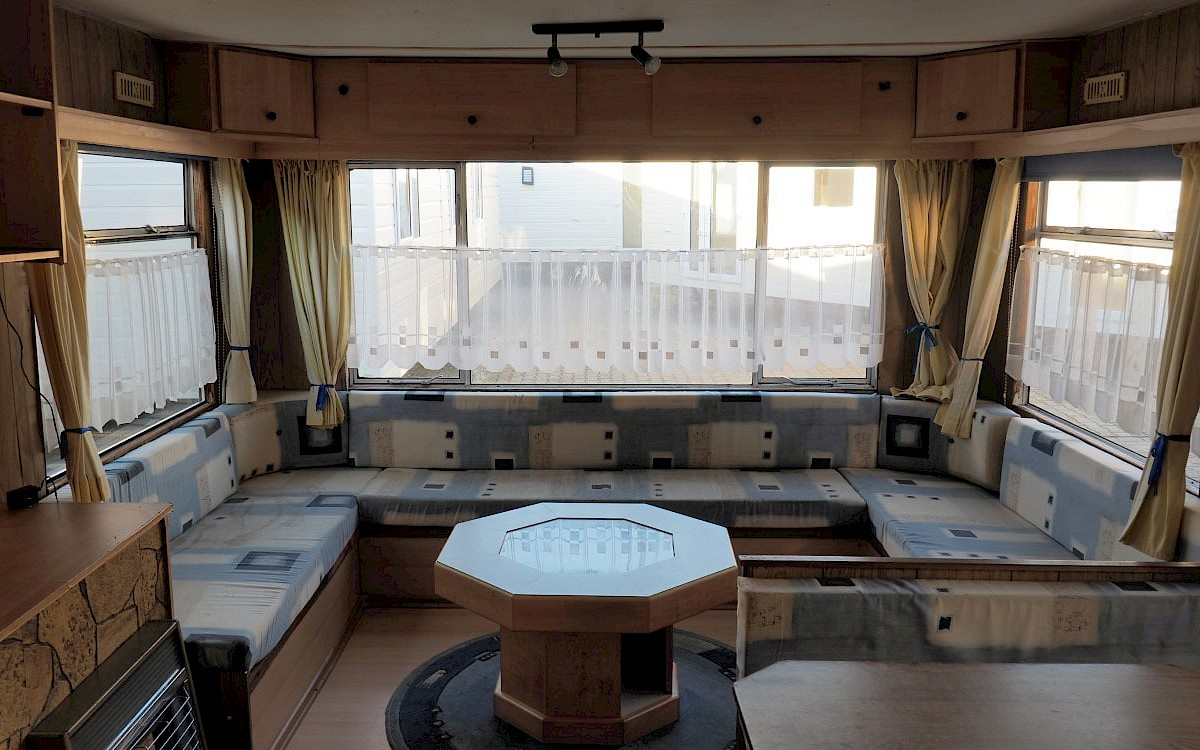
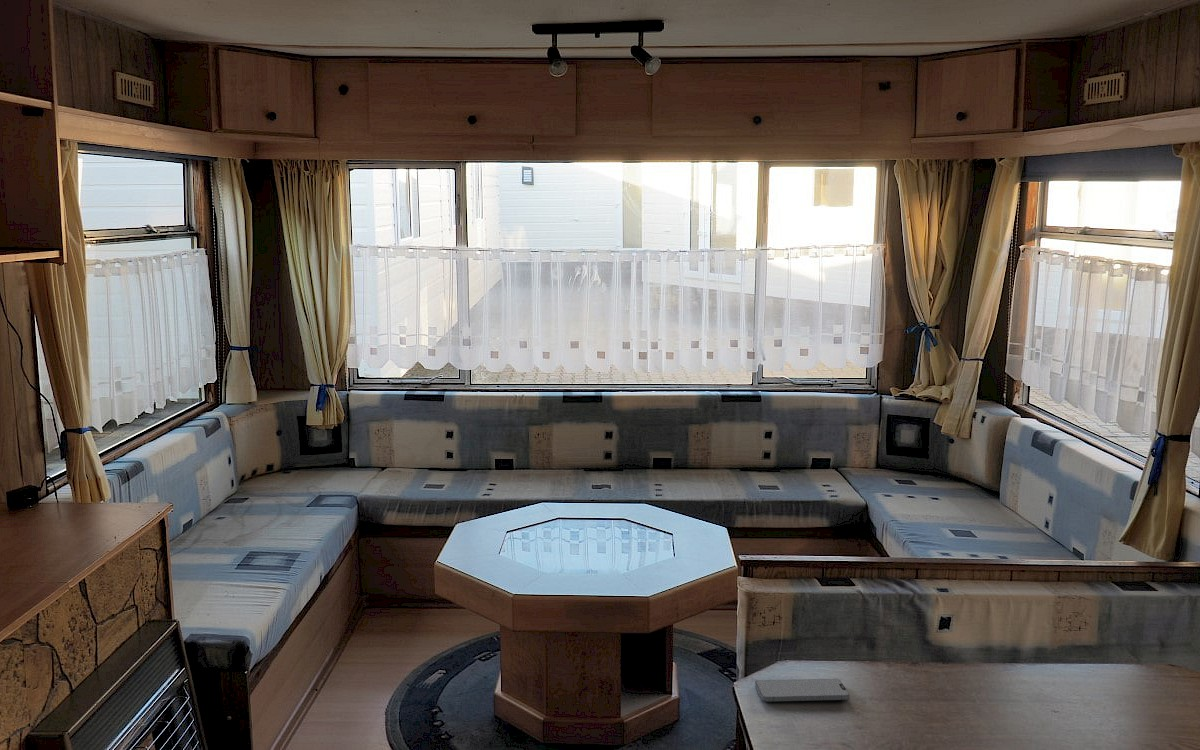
+ smartphone [754,678,851,702]
